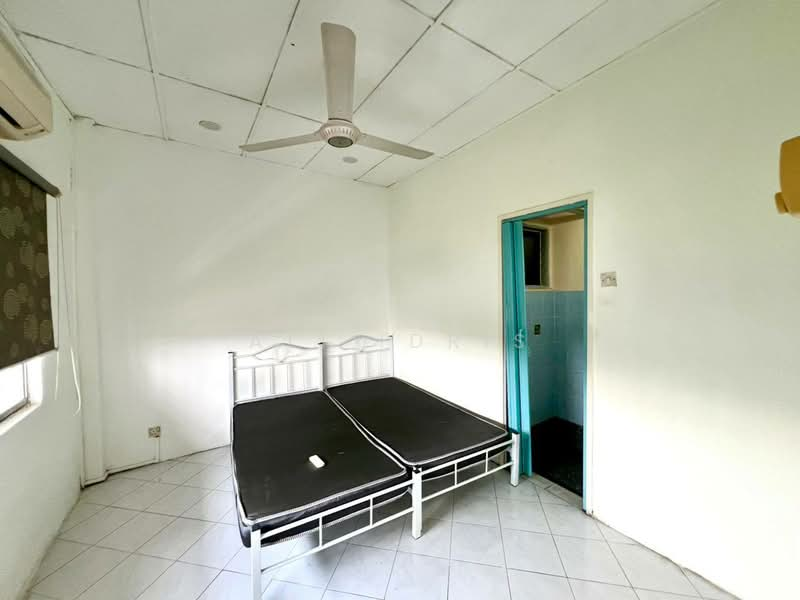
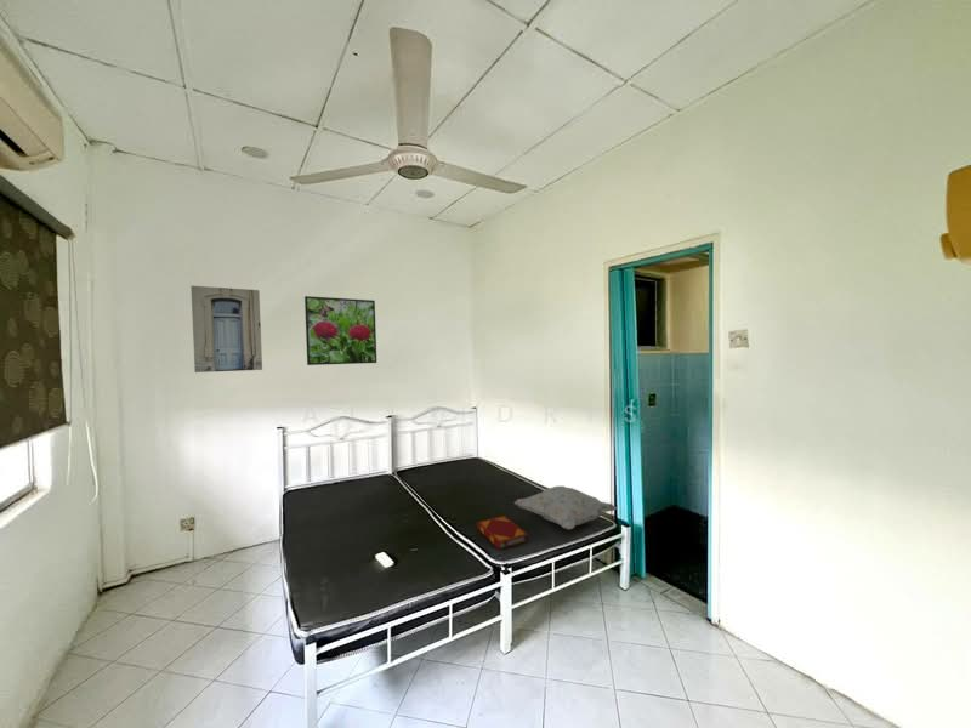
+ wall art [189,285,263,374]
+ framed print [303,295,377,366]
+ decorative pillow [513,485,618,530]
+ hardback book [476,514,529,551]
